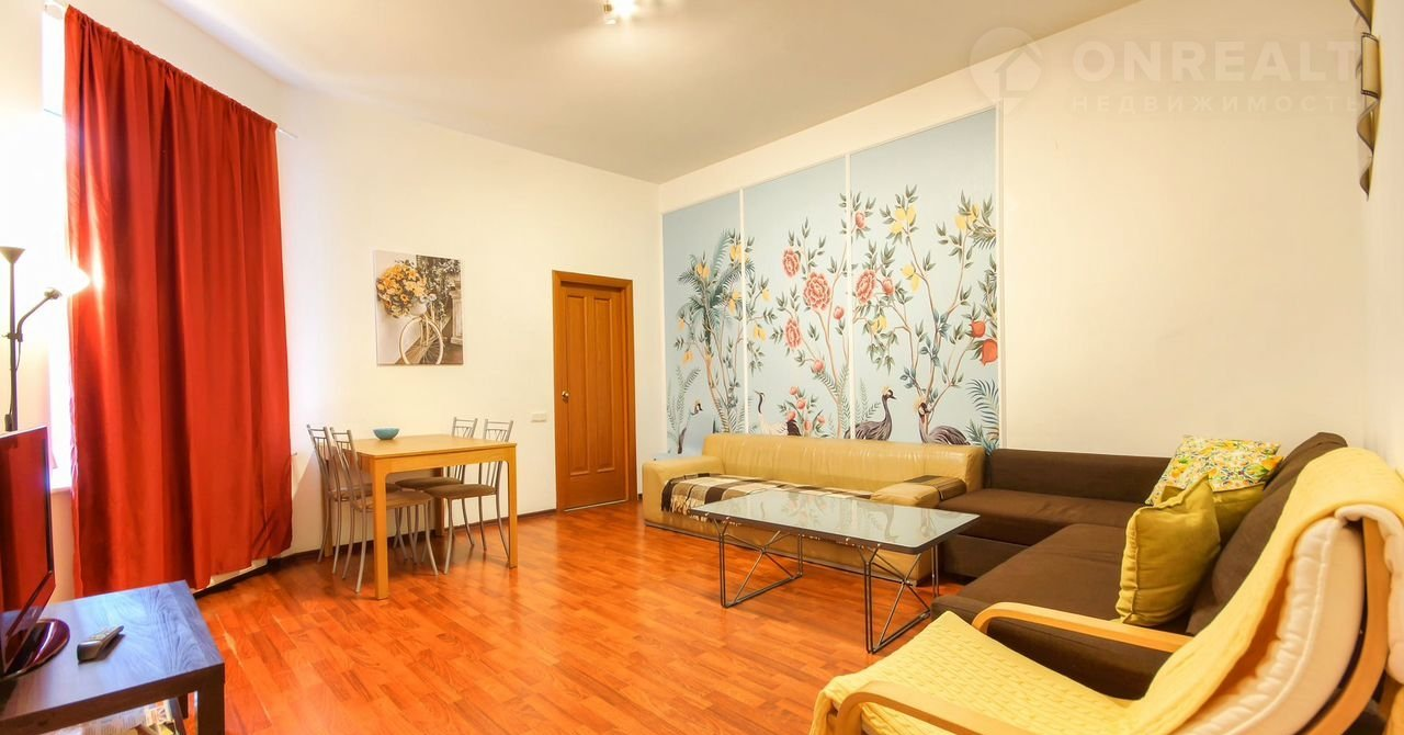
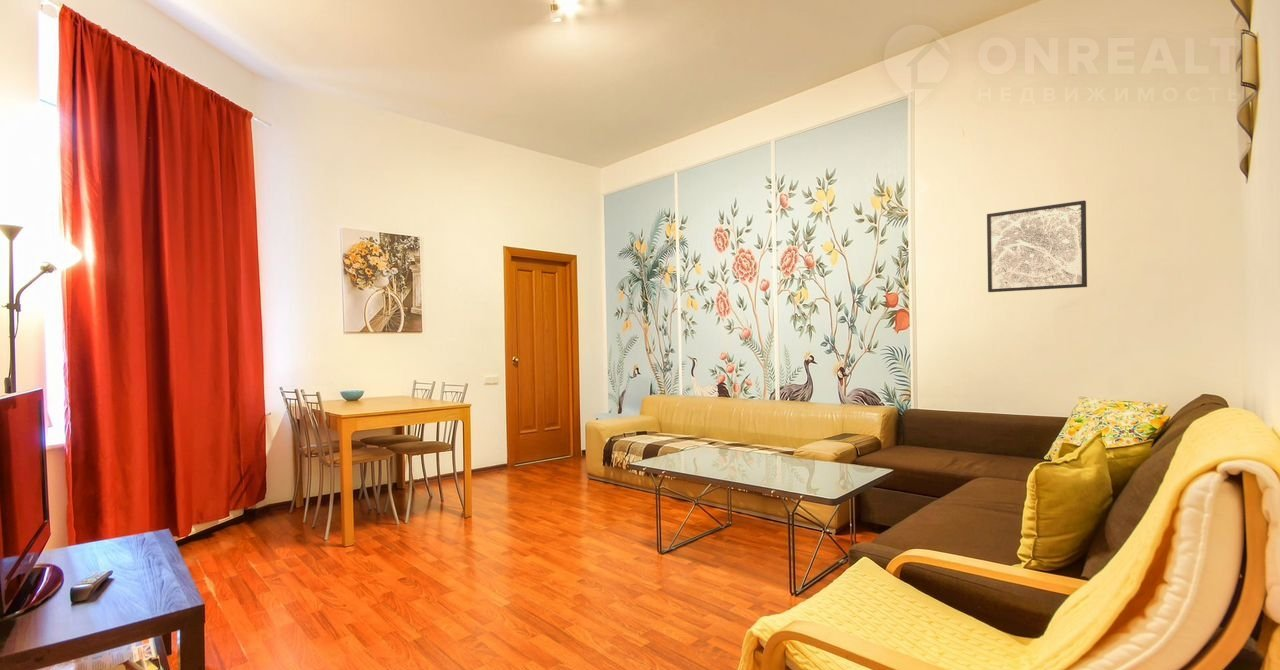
+ wall art [986,199,1088,293]
